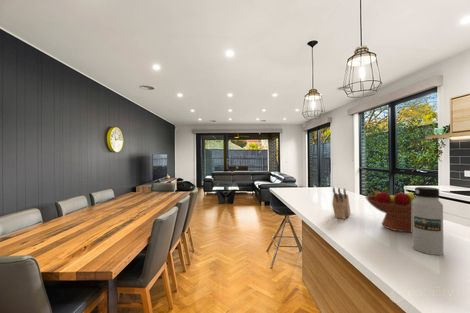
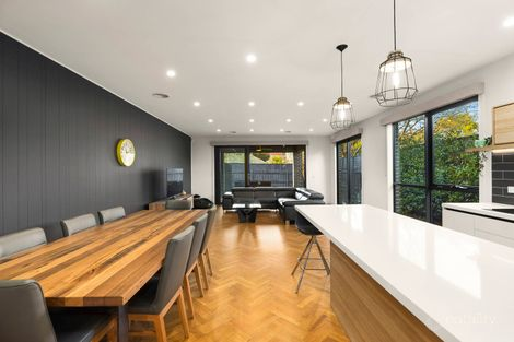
- water bottle [411,186,444,256]
- fruit bowl [364,186,416,233]
- knife block [331,186,351,220]
